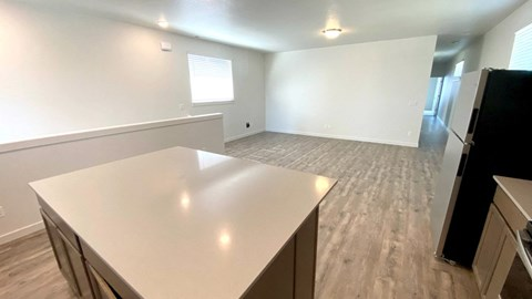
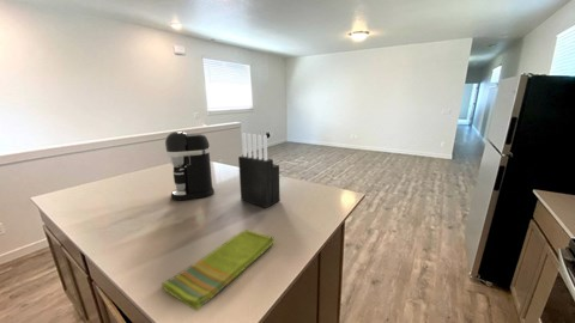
+ knife block [237,132,282,209]
+ dish towel [161,228,276,312]
+ coffee maker [164,130,216,201]
